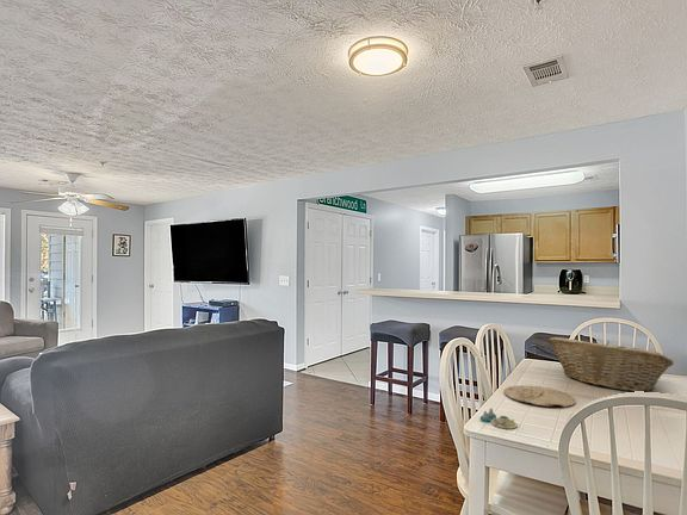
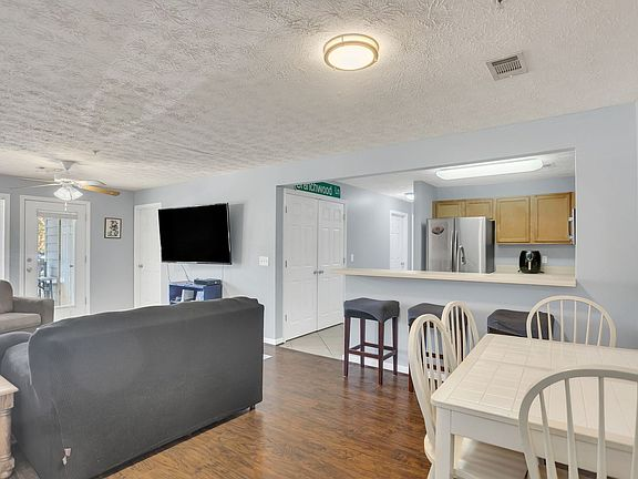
- salt and pepper shaker set [479,407,519,430]
- fruit basket [546,336,675,392]
- plate [503,384,577,408]
